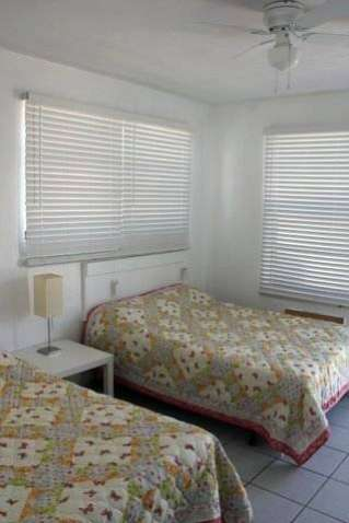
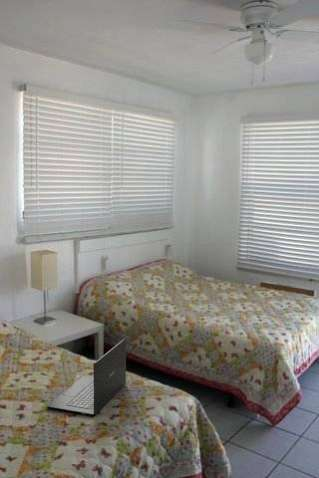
+ laptop [46,338,127,417]
